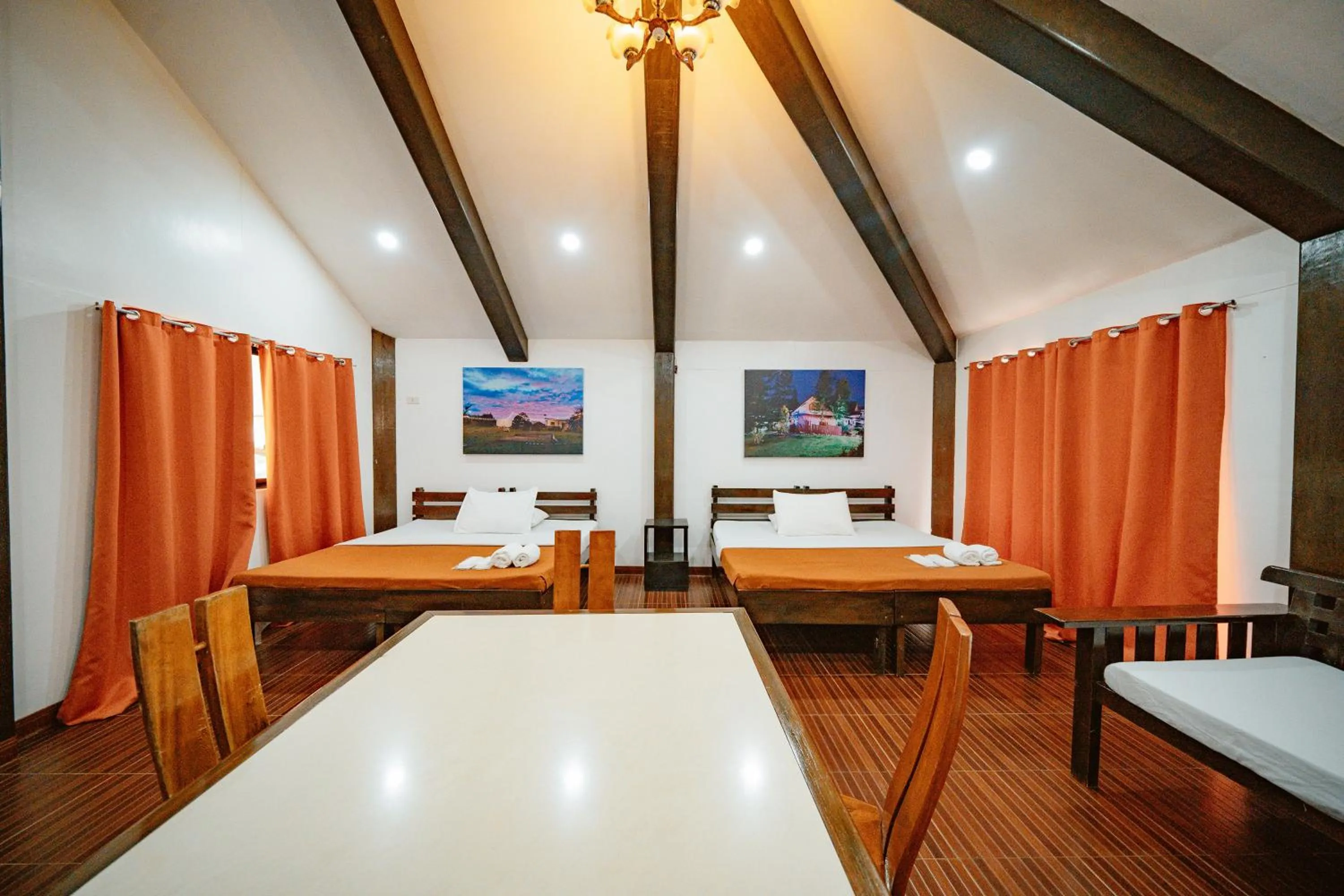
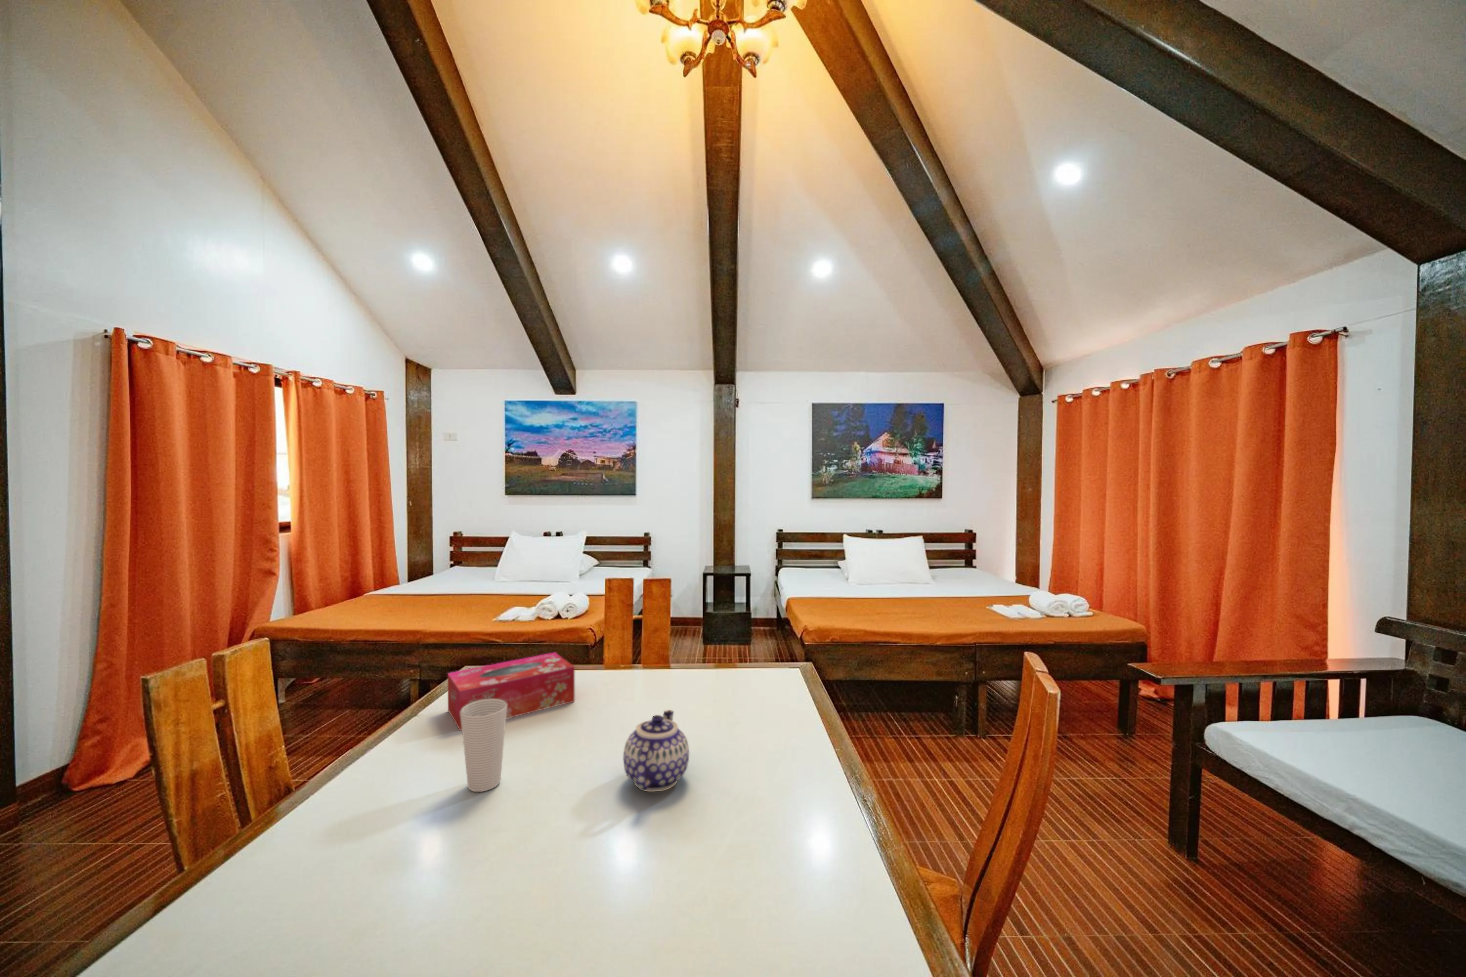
+ tissue box [447,652,575,732]
+ teapot [623,709,689,793]
+ cup [460,699,507,793]
